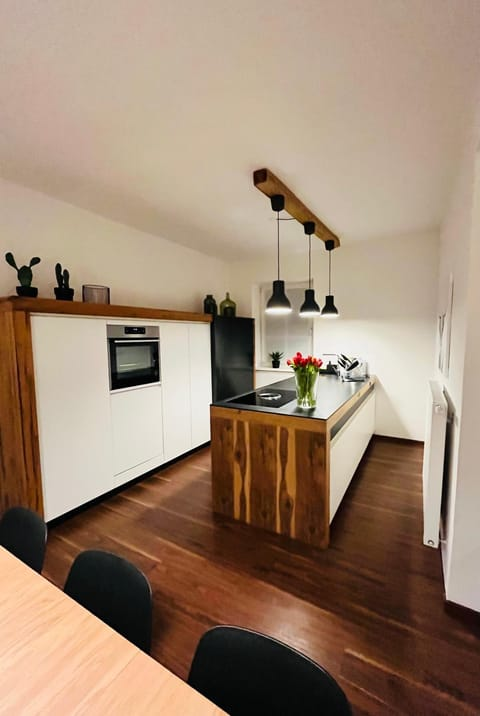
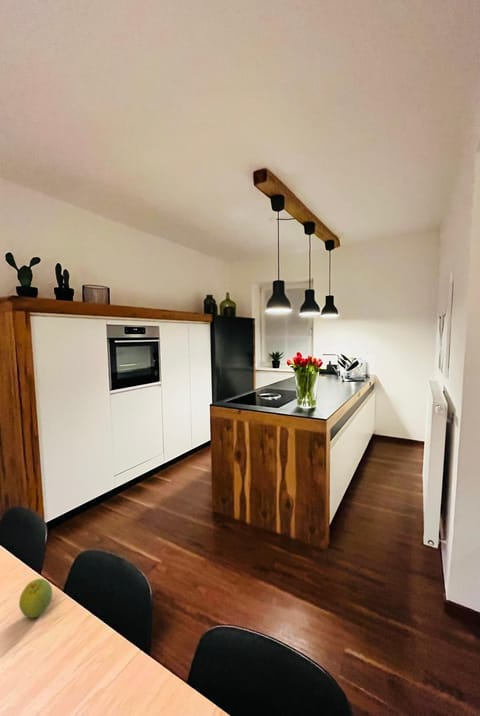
+ fruit [18,578,54,619]
